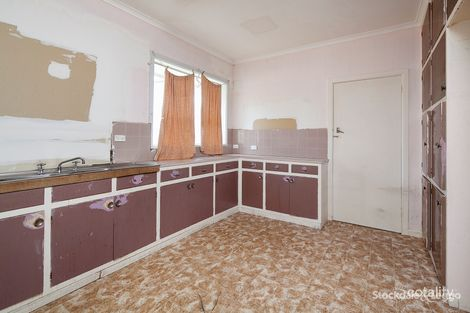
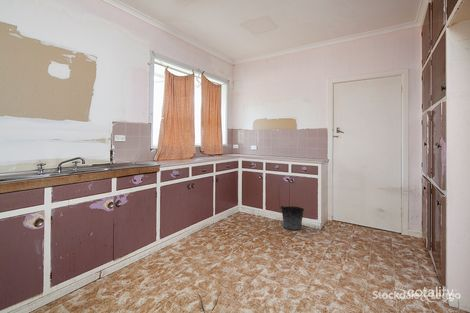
+ bucket [279,205,305,231]
